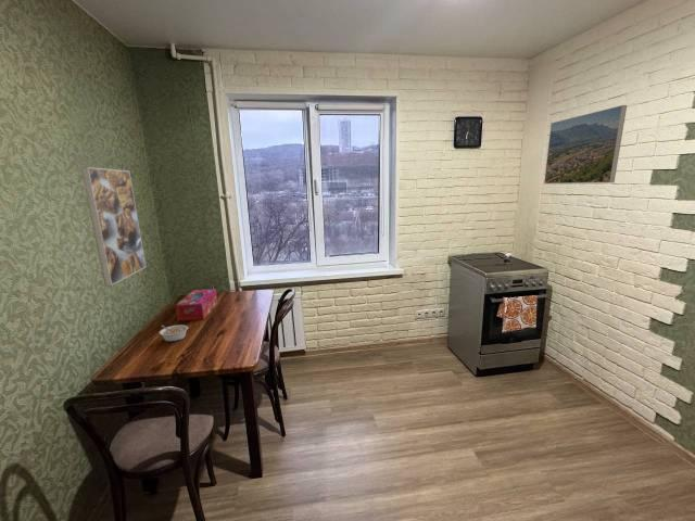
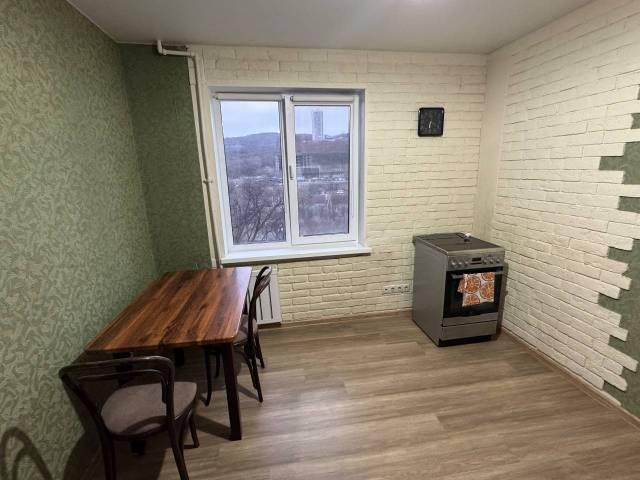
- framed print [543,104,628,185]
- legume [159,323,189,343]
- tissue box [175,288,219,322]
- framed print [80,166,147,287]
